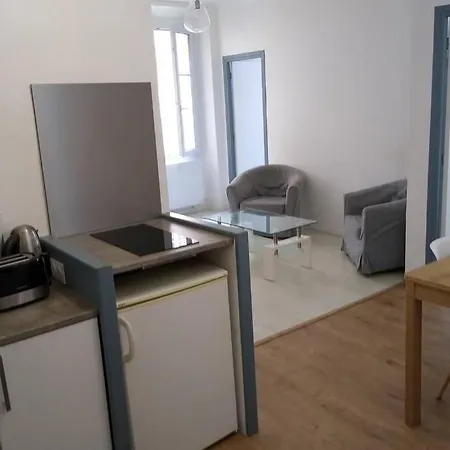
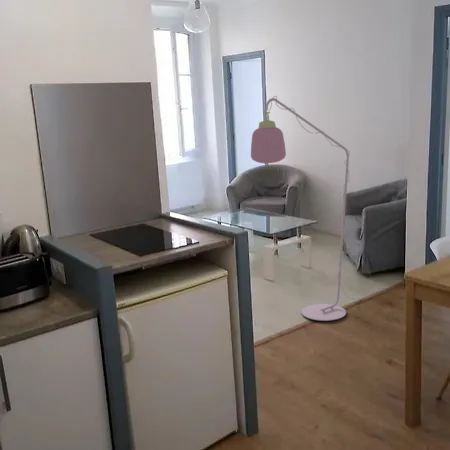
+ floor lamp [250,95,374,322]
